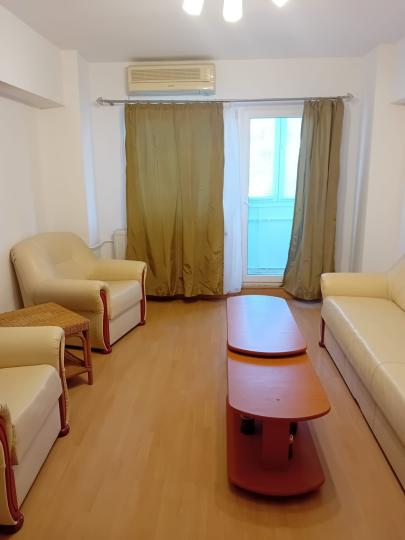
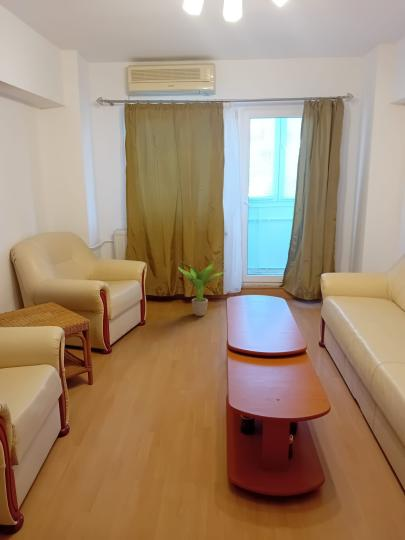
+ potted plant [177,258,227,317]
